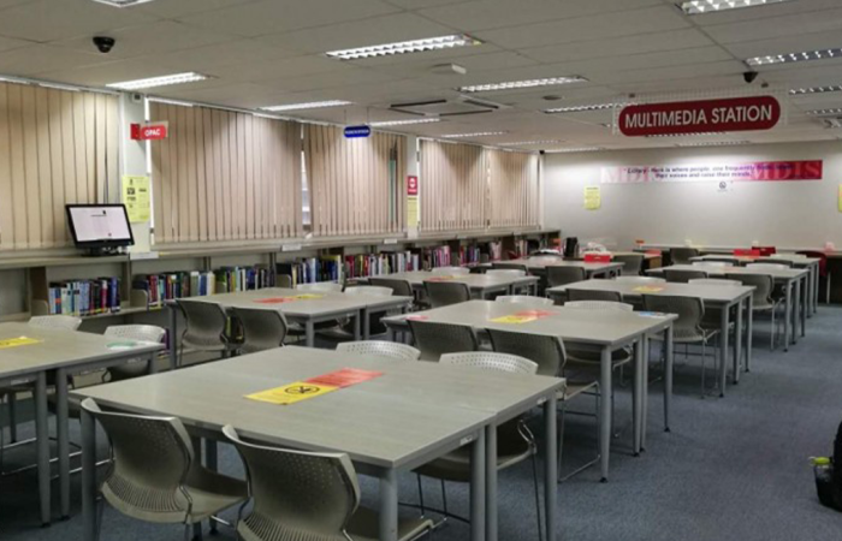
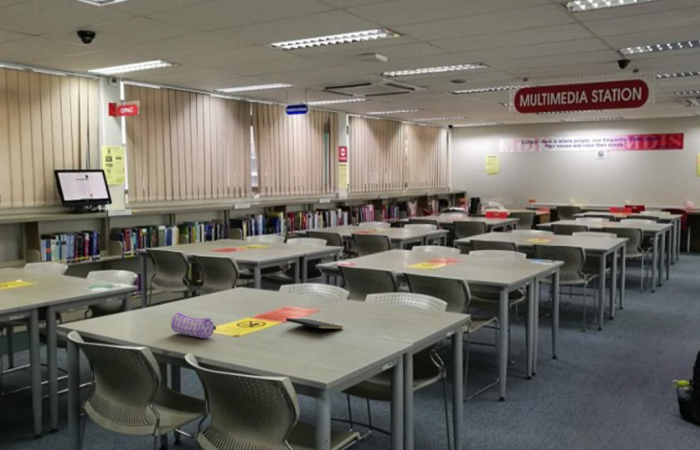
+ pencil case [170,311,217,339]
+ notepad [285,317,344,336]
